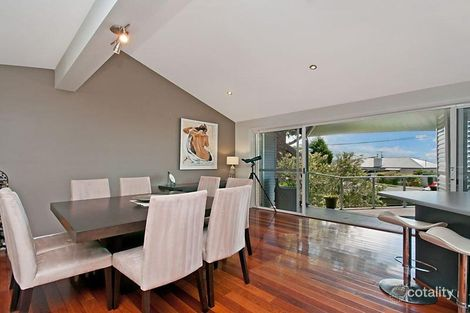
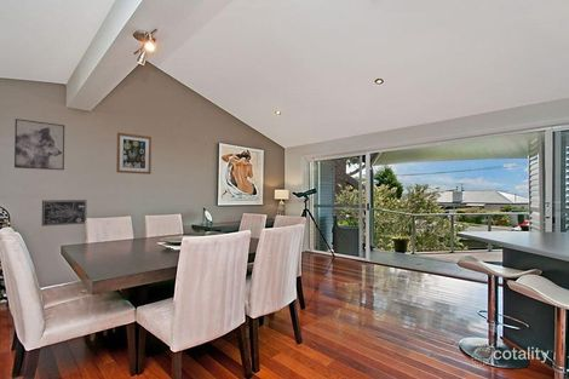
+ wall art [115,132,153,176]
+ wall art [41,199,87,228]
+ wall art [13,117,65,171]
